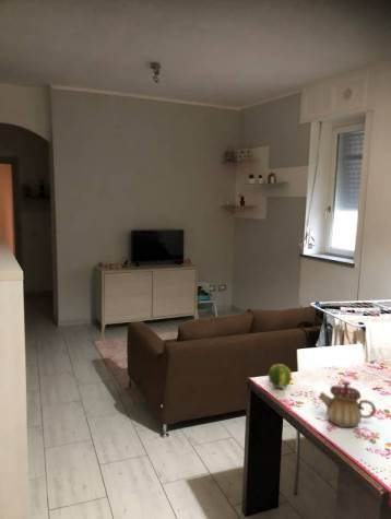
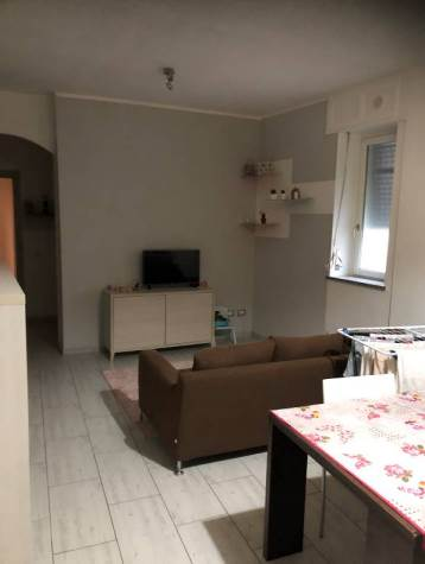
- teapot [318,380,377,428]
- fruit [268,363,293,389]
